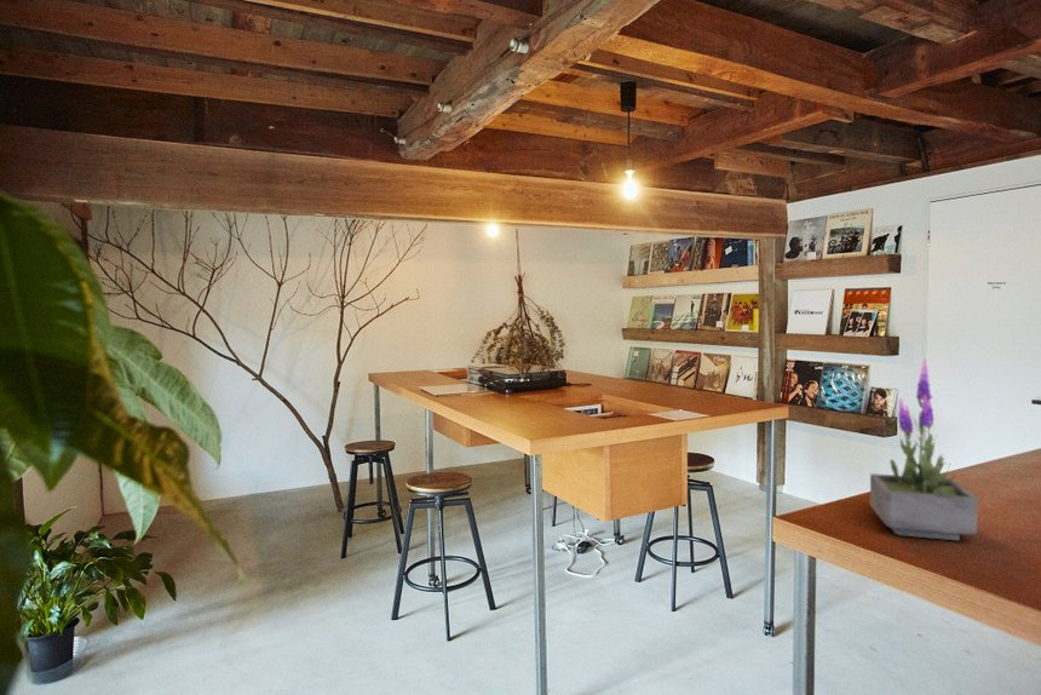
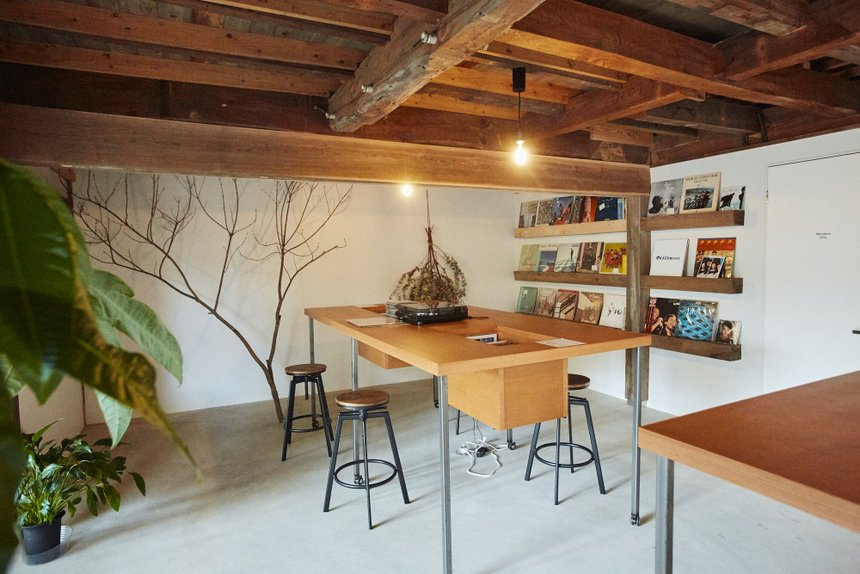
- potted plant [869,357,979,541]
